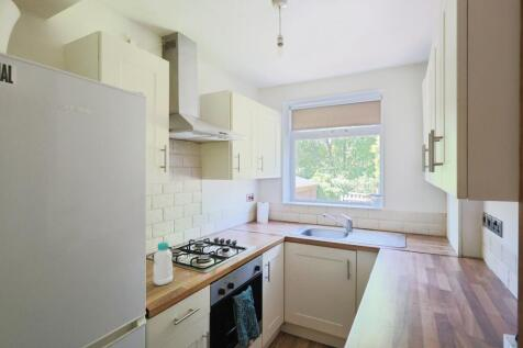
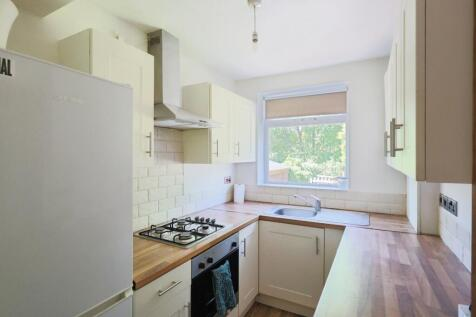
- bottle [152,242,174,287]
